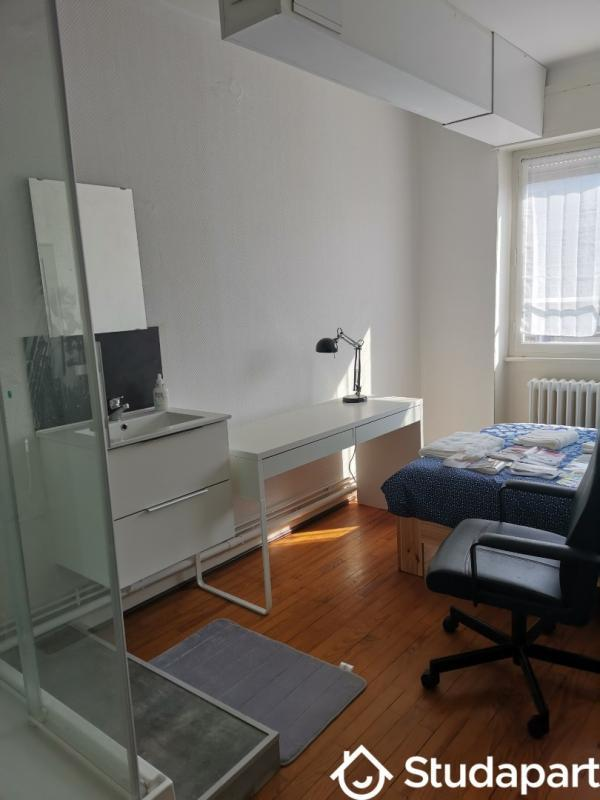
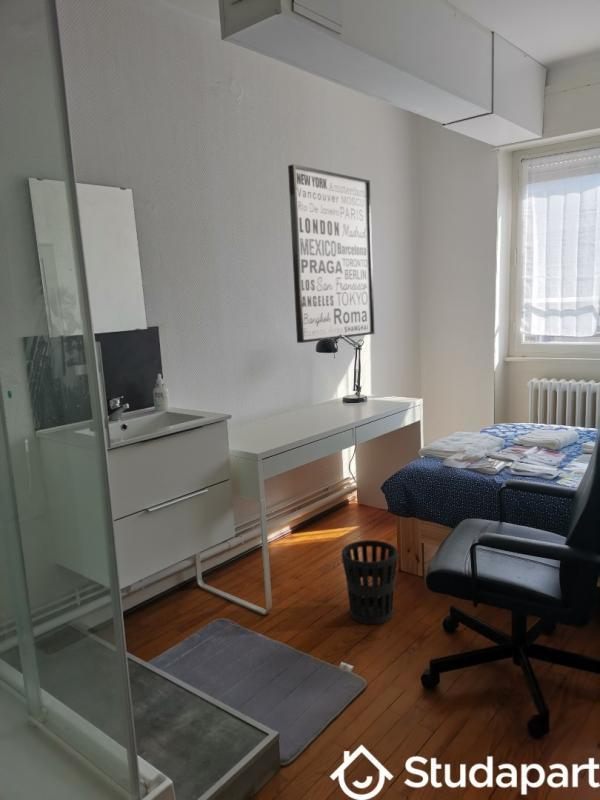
+ wastebasket [340,539,399,625]
+ wall art [287,163,375,344]
